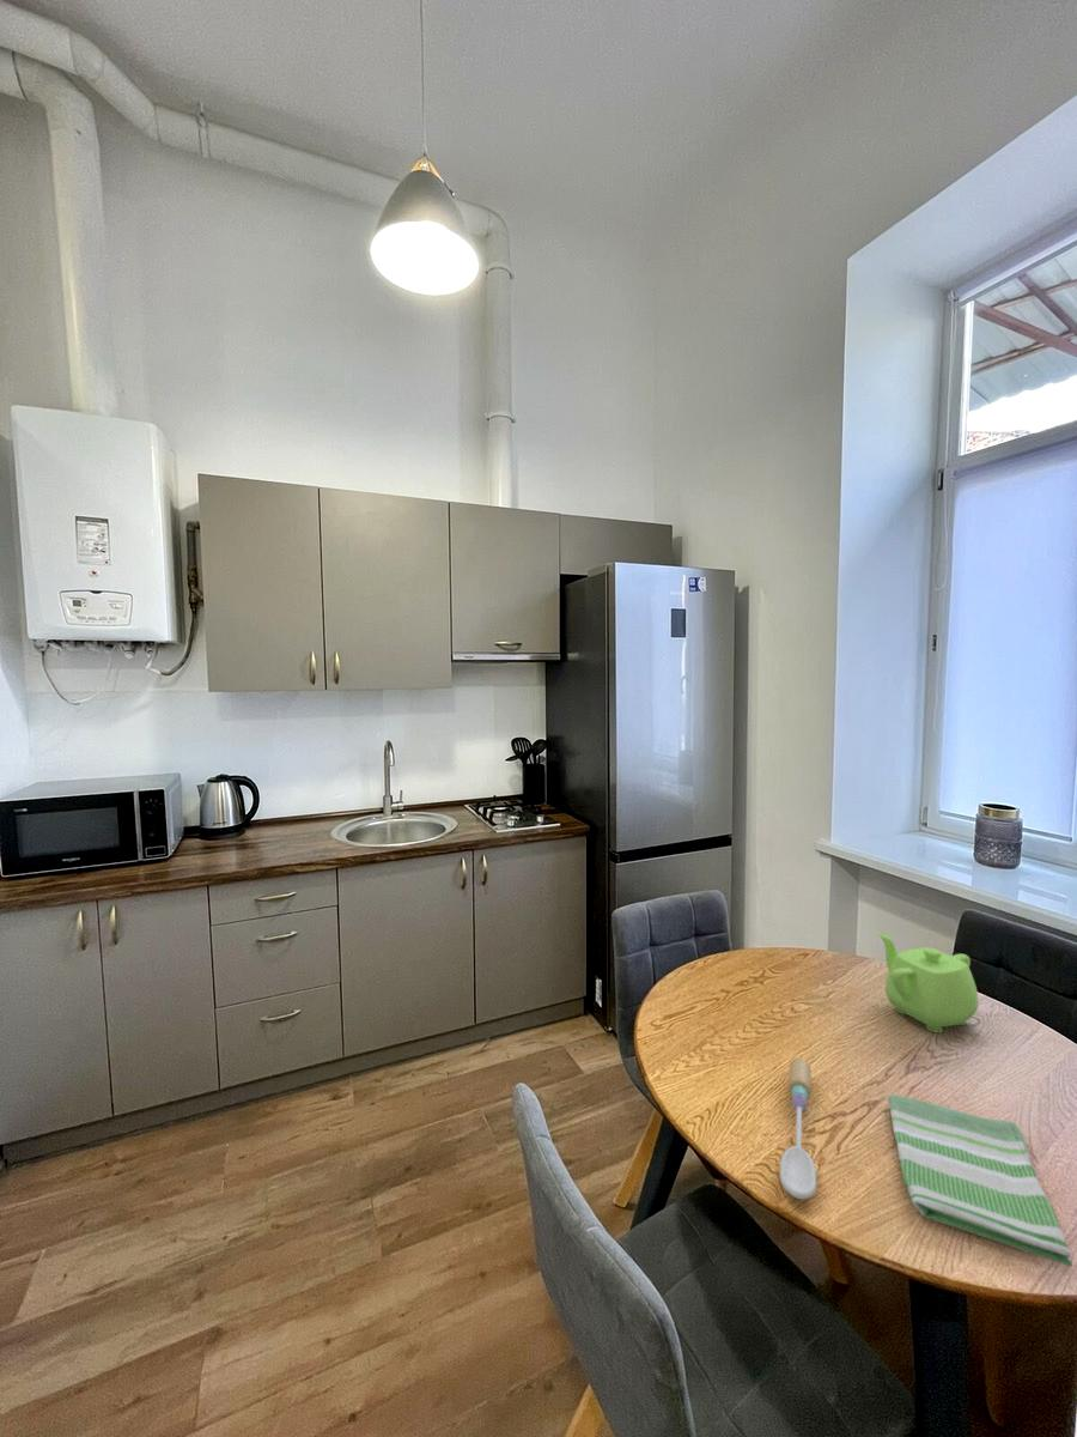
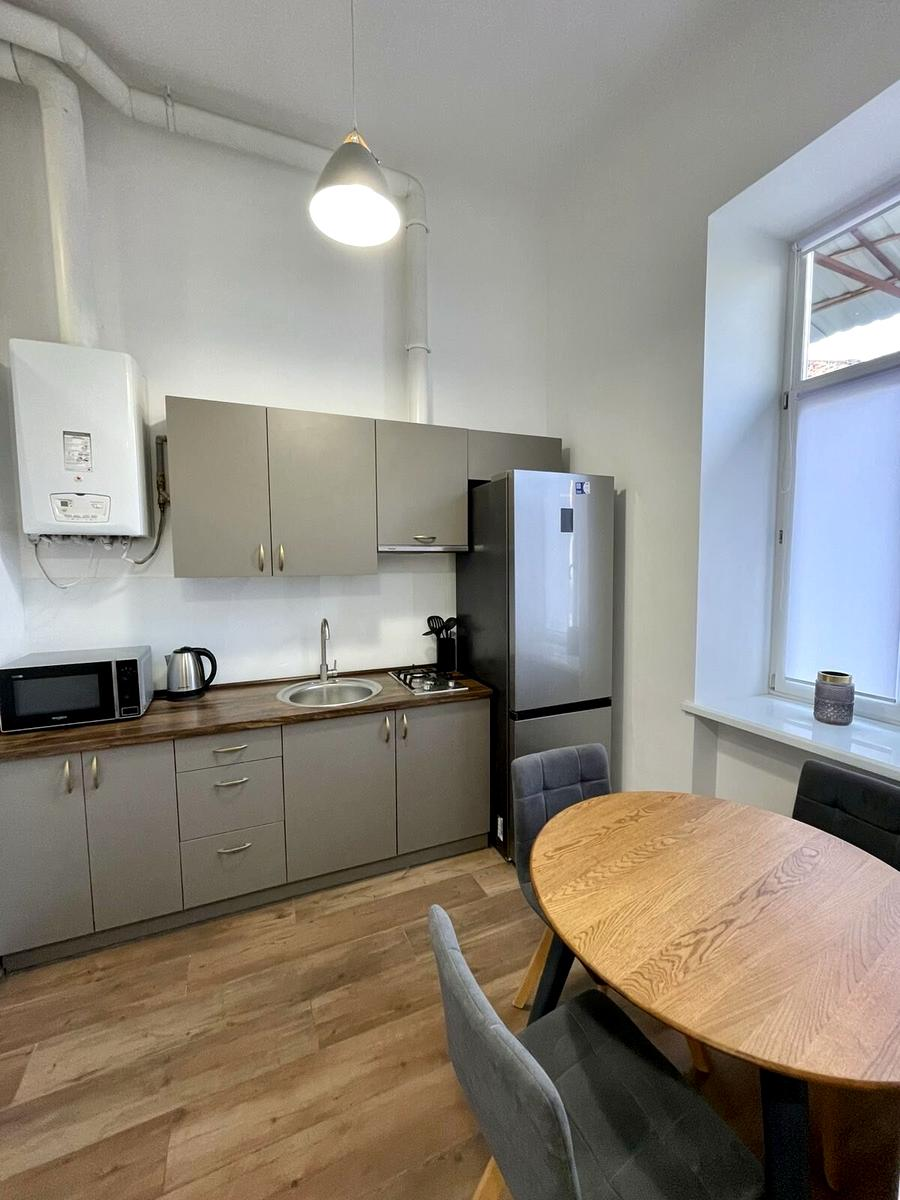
- teapot [876,930,980,1035]
- dish towel [887,1093,1073,1268]
- spoon [778,1056,817,1200]
